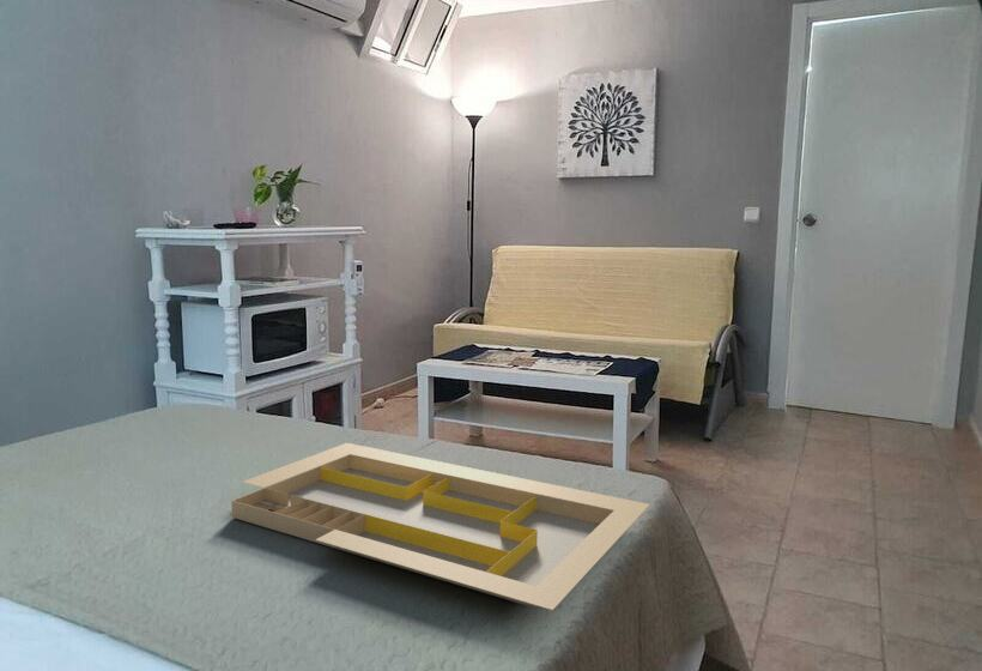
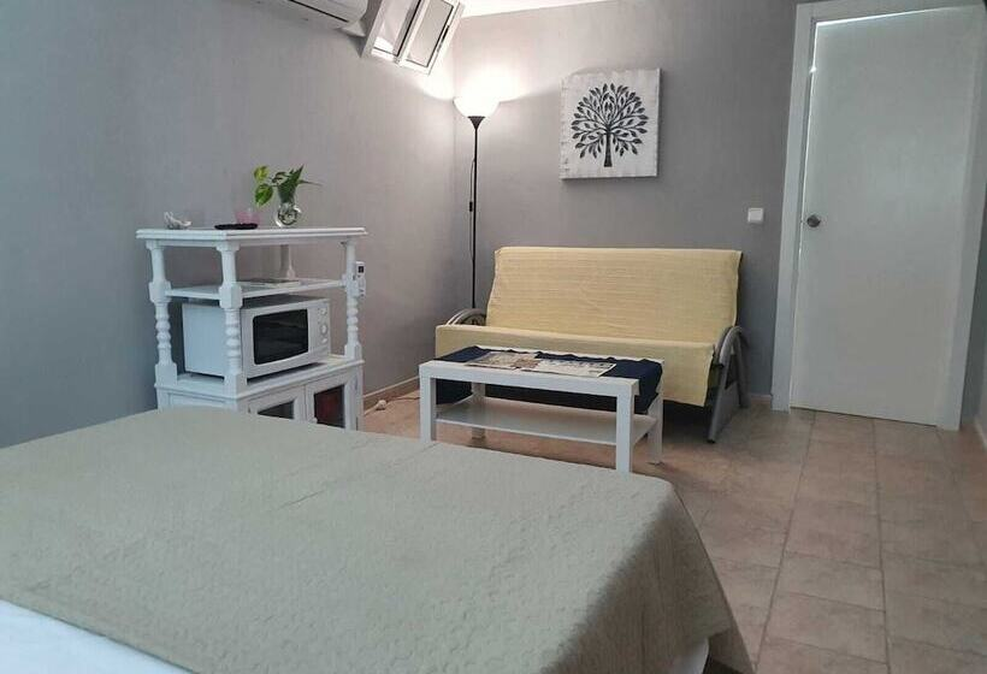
- serving tray [230,442,650,611]
